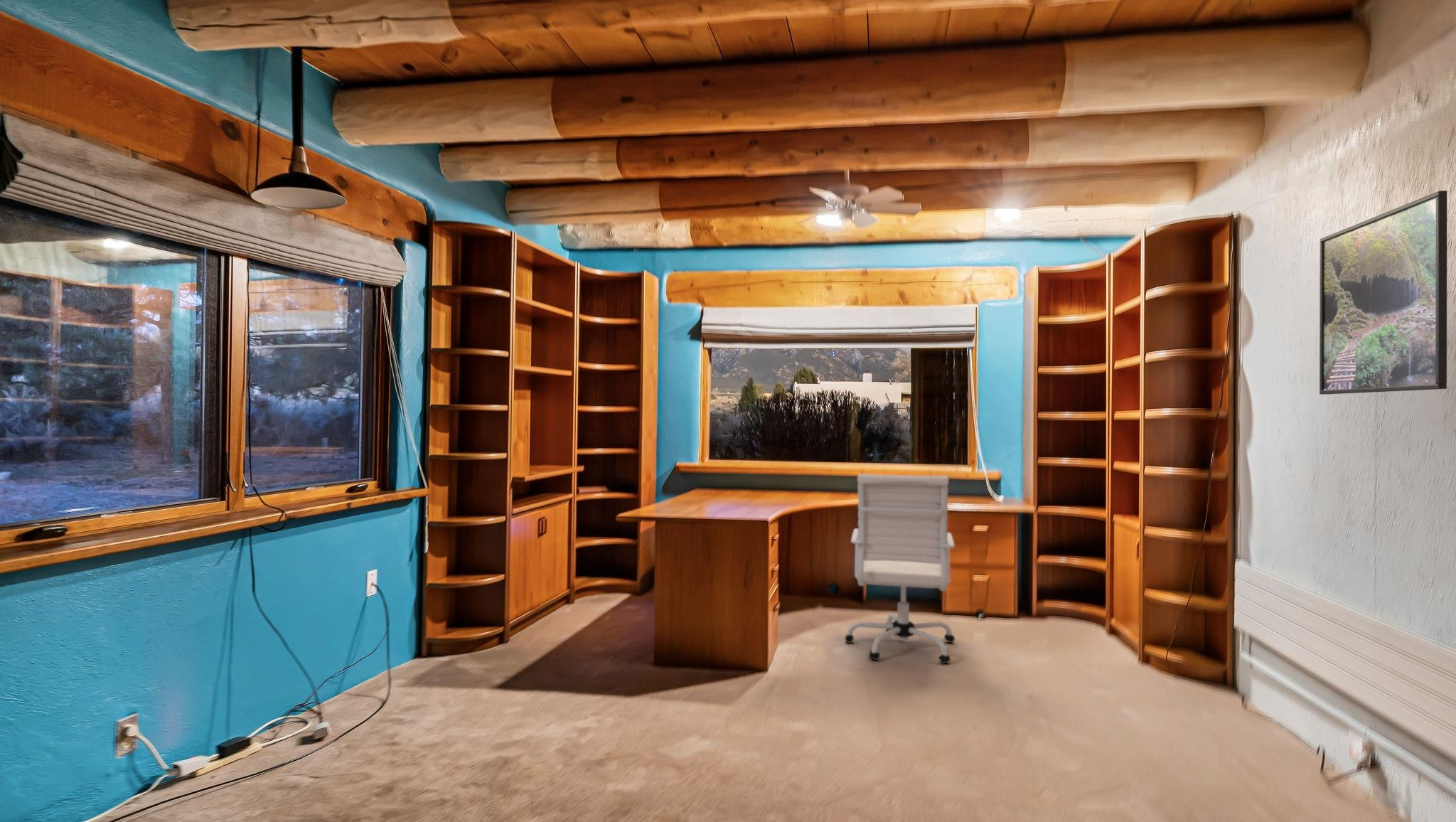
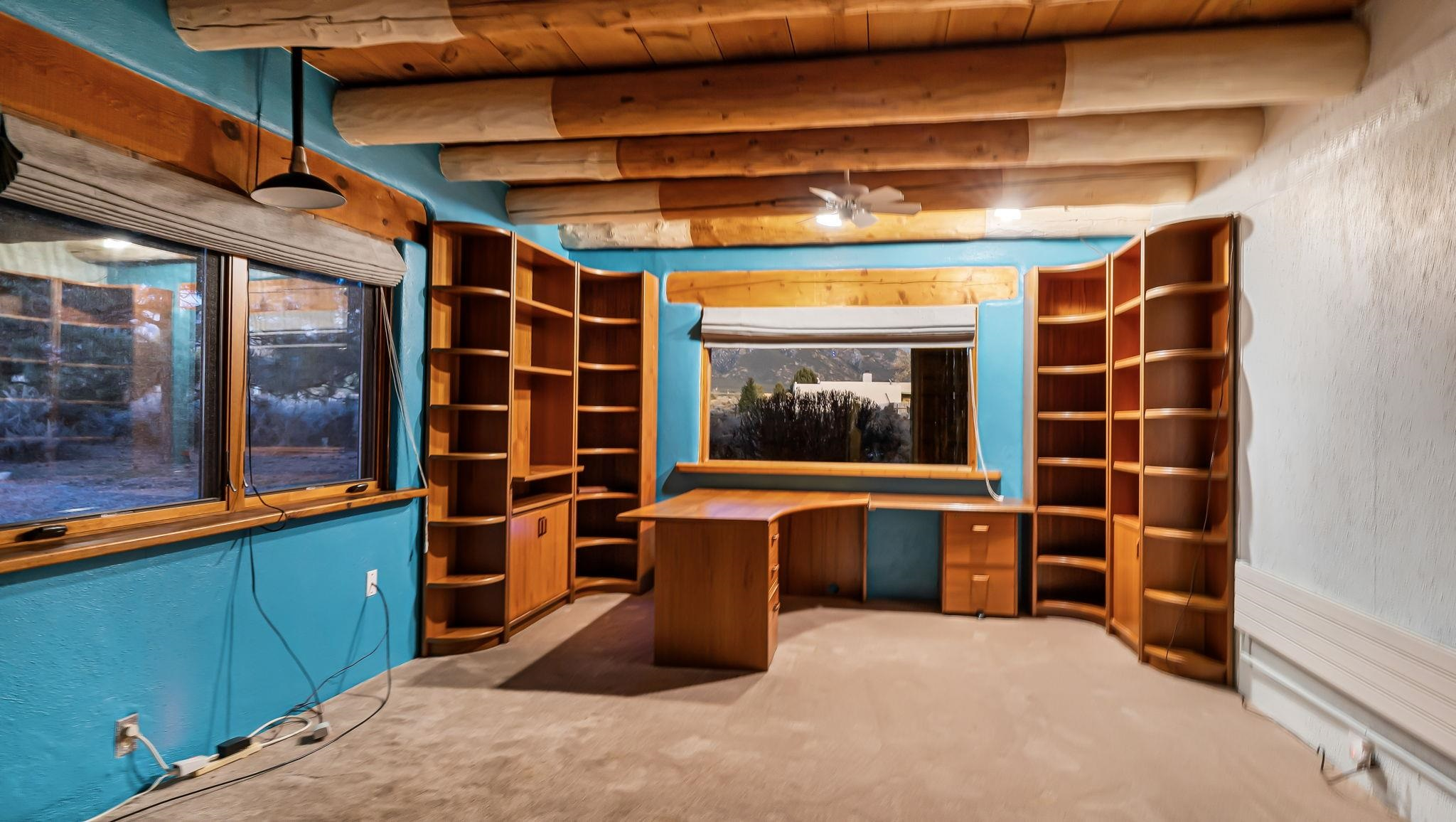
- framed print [1319,190,1447,395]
- office chair [844,473,956,664]
